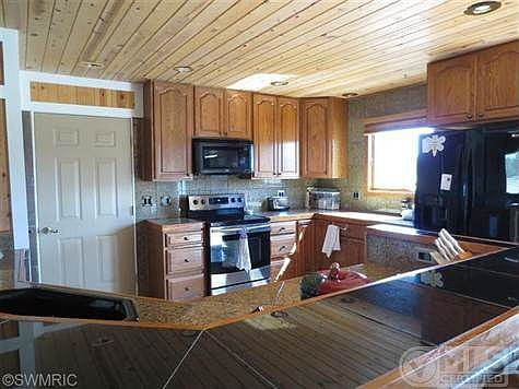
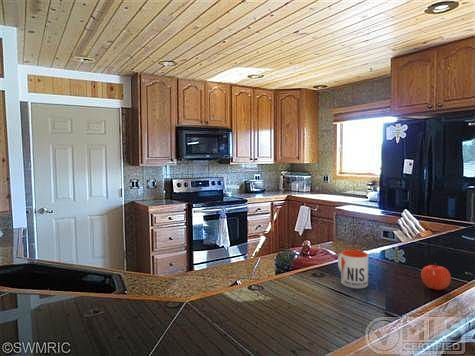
+ apple [420,262,452,291]
+ mug [337,249,369,289]
